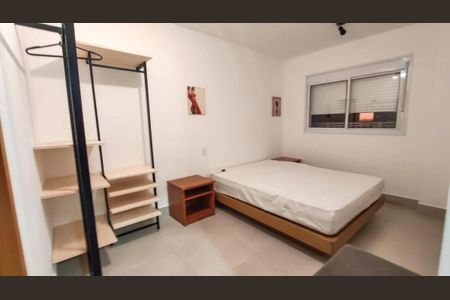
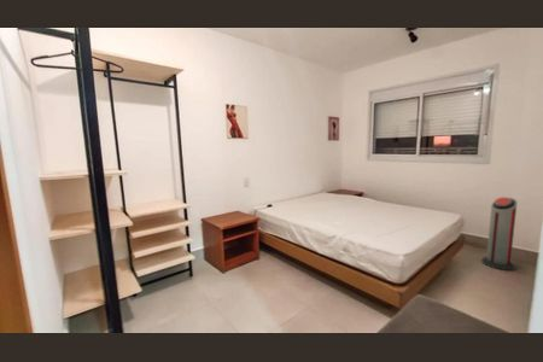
+ air purifier [480,197,518,272]
